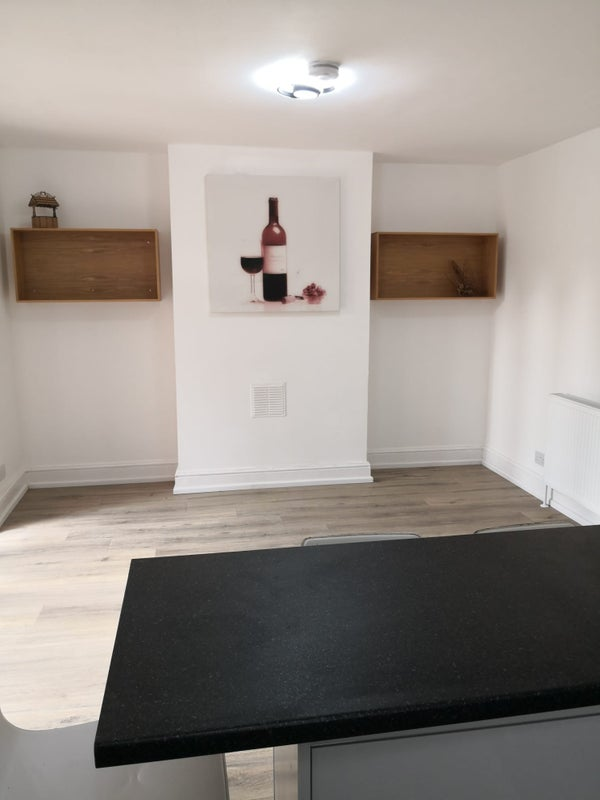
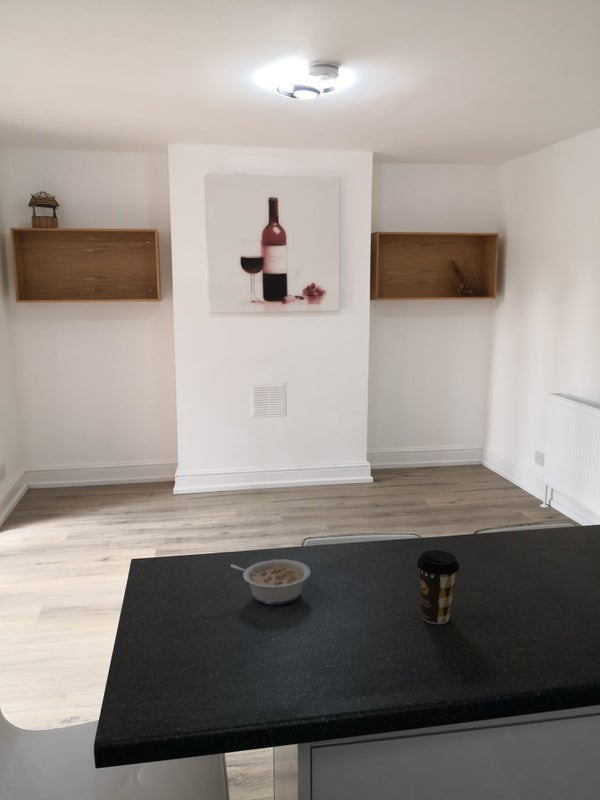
+ legume [230,558,311,606]
+ coffee cup [416,549,460,625]
